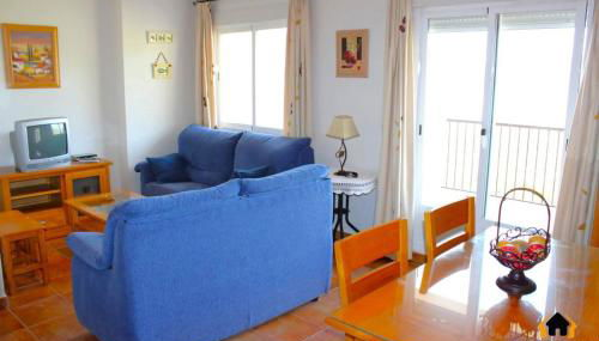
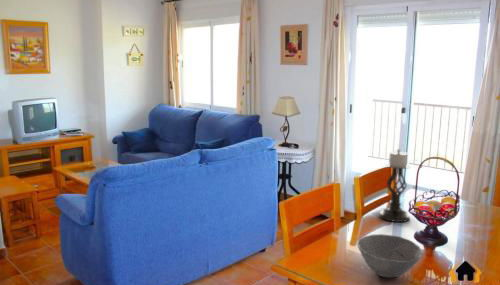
+ candle holder [378,148,412,223]
+ bowl [356,233,424,279]
